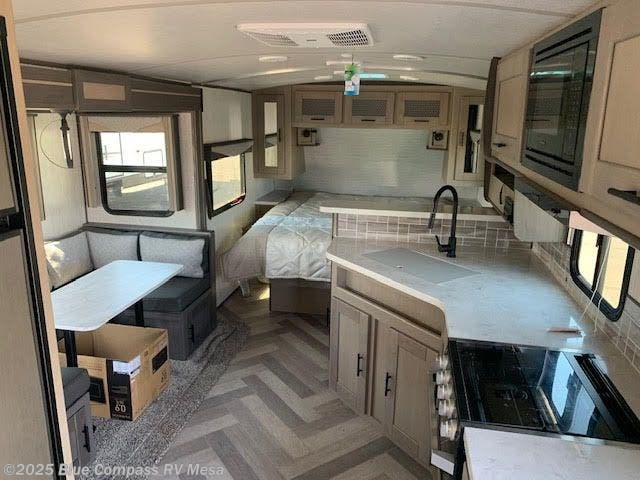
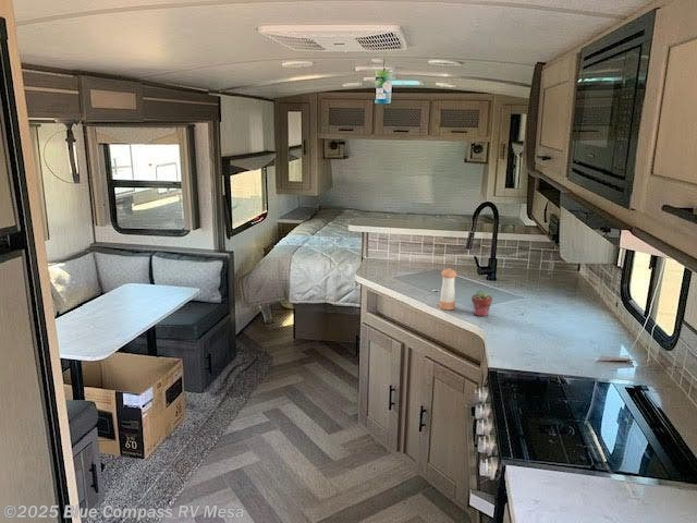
+ pepper shaker [438,267,457,311]
+ potted succulent [470,289,493,317]
